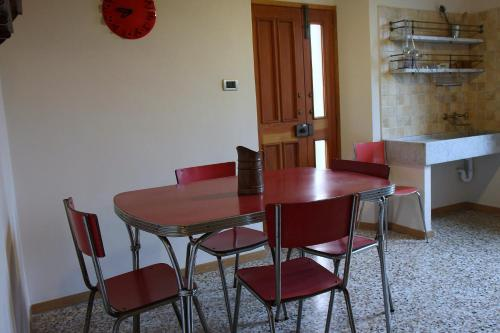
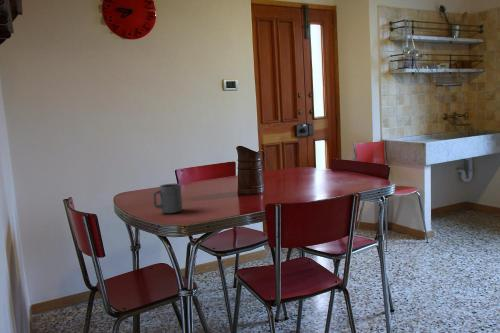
+ mug [152,183,183,214]
